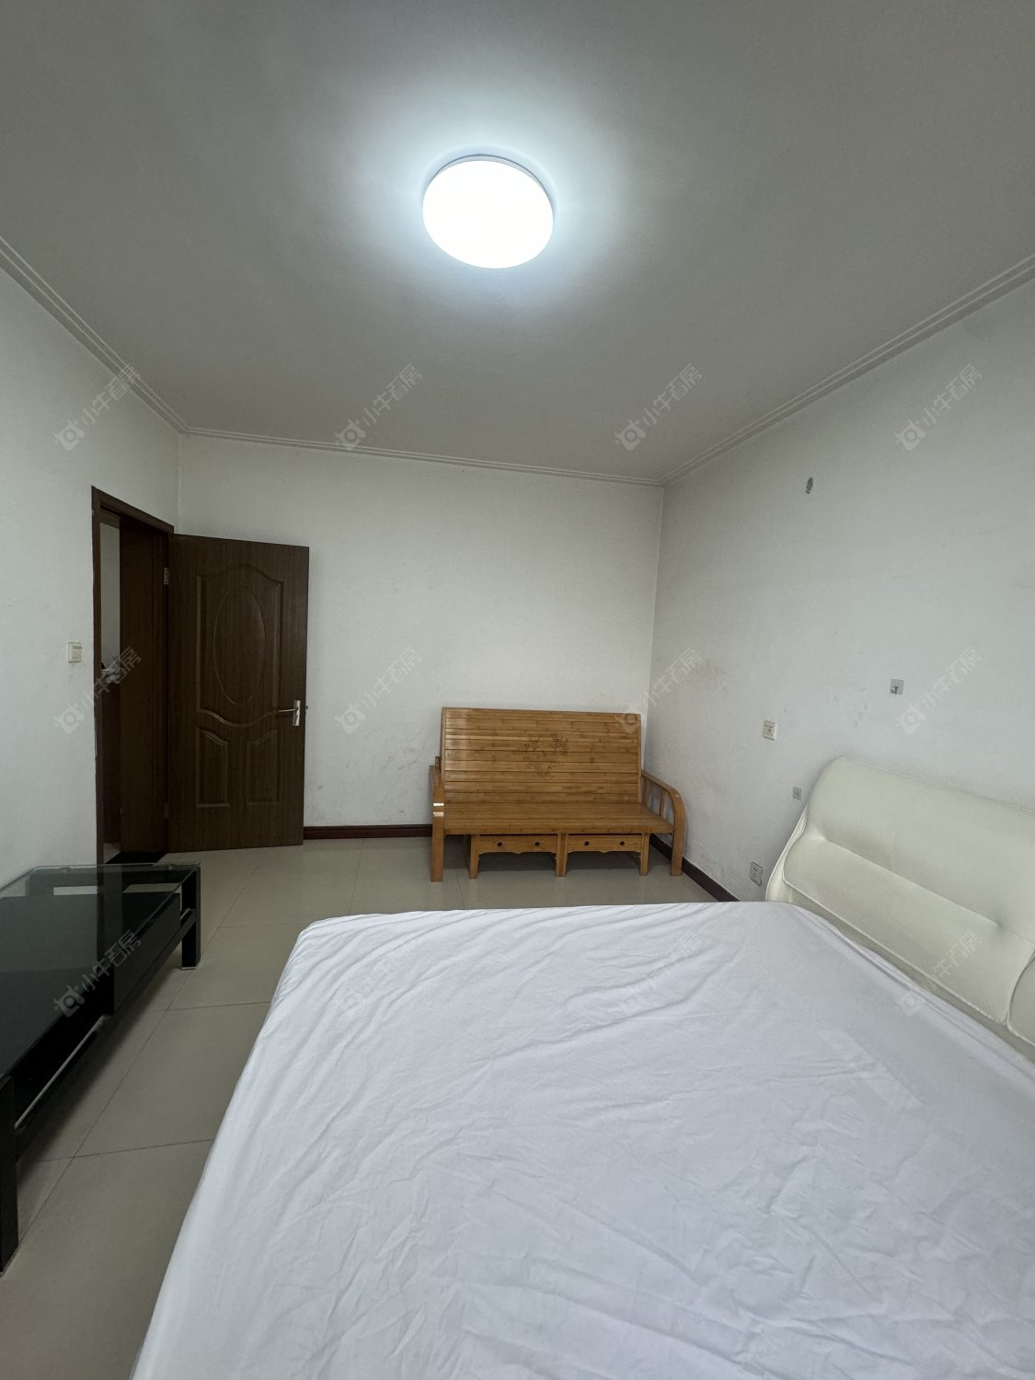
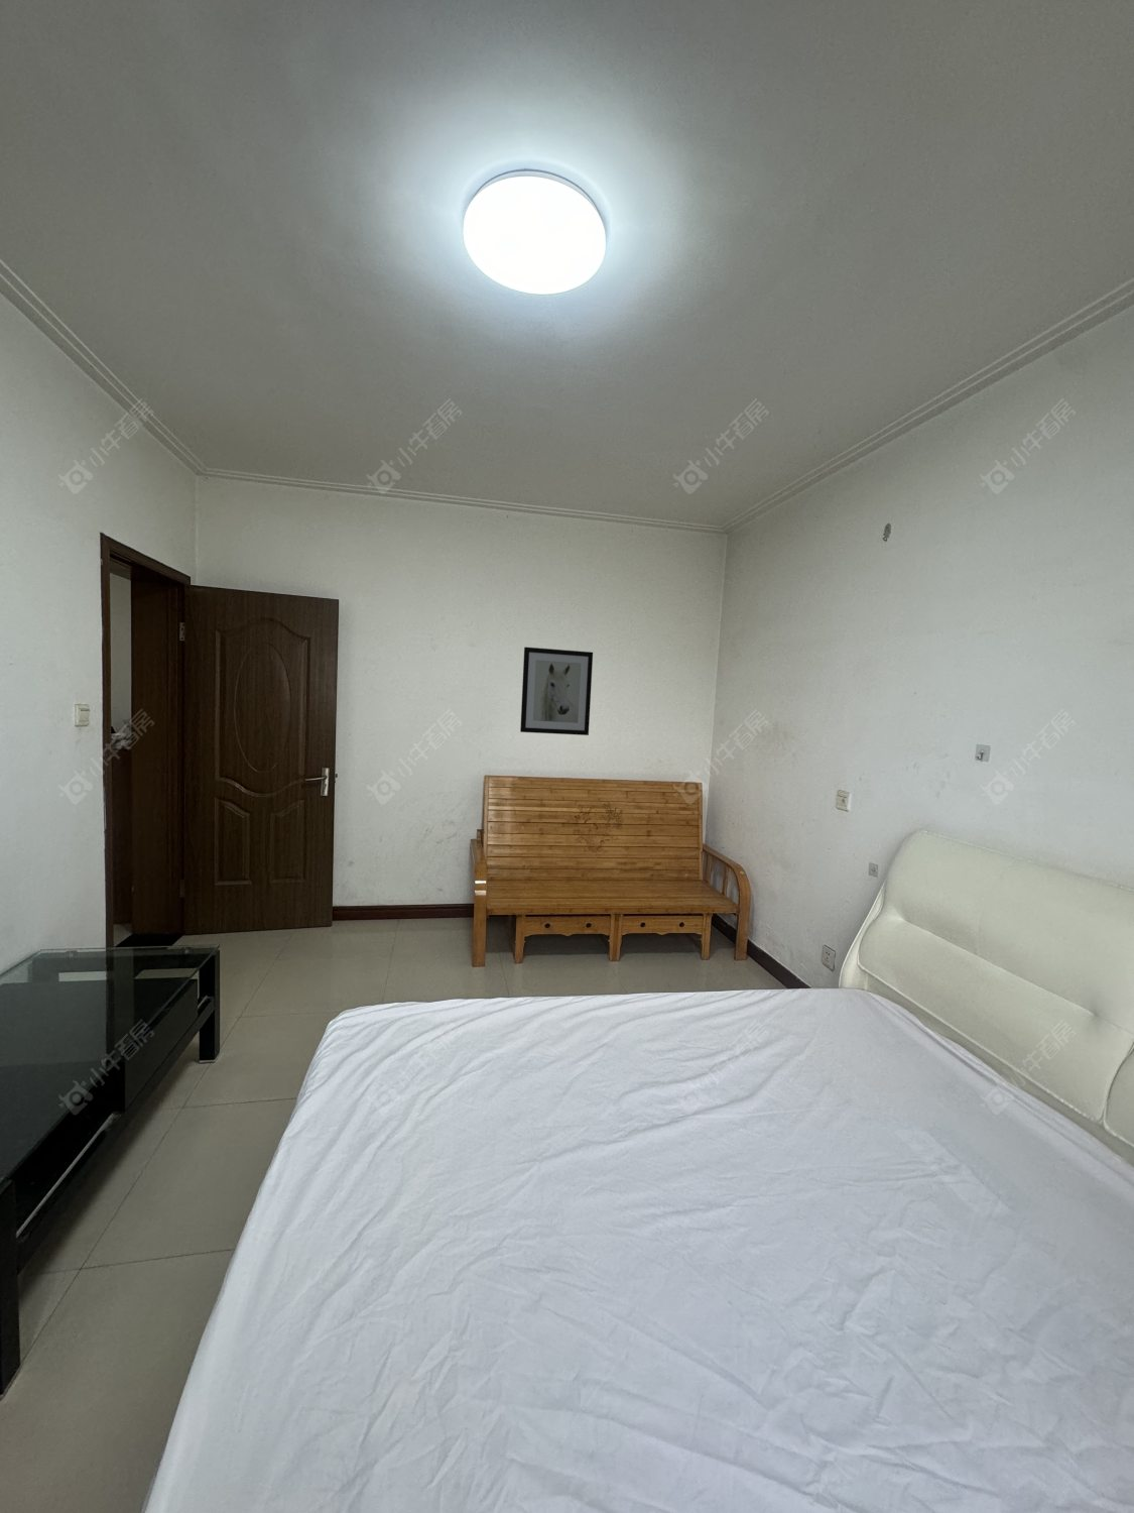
+ wall art [519,646,593,736]
